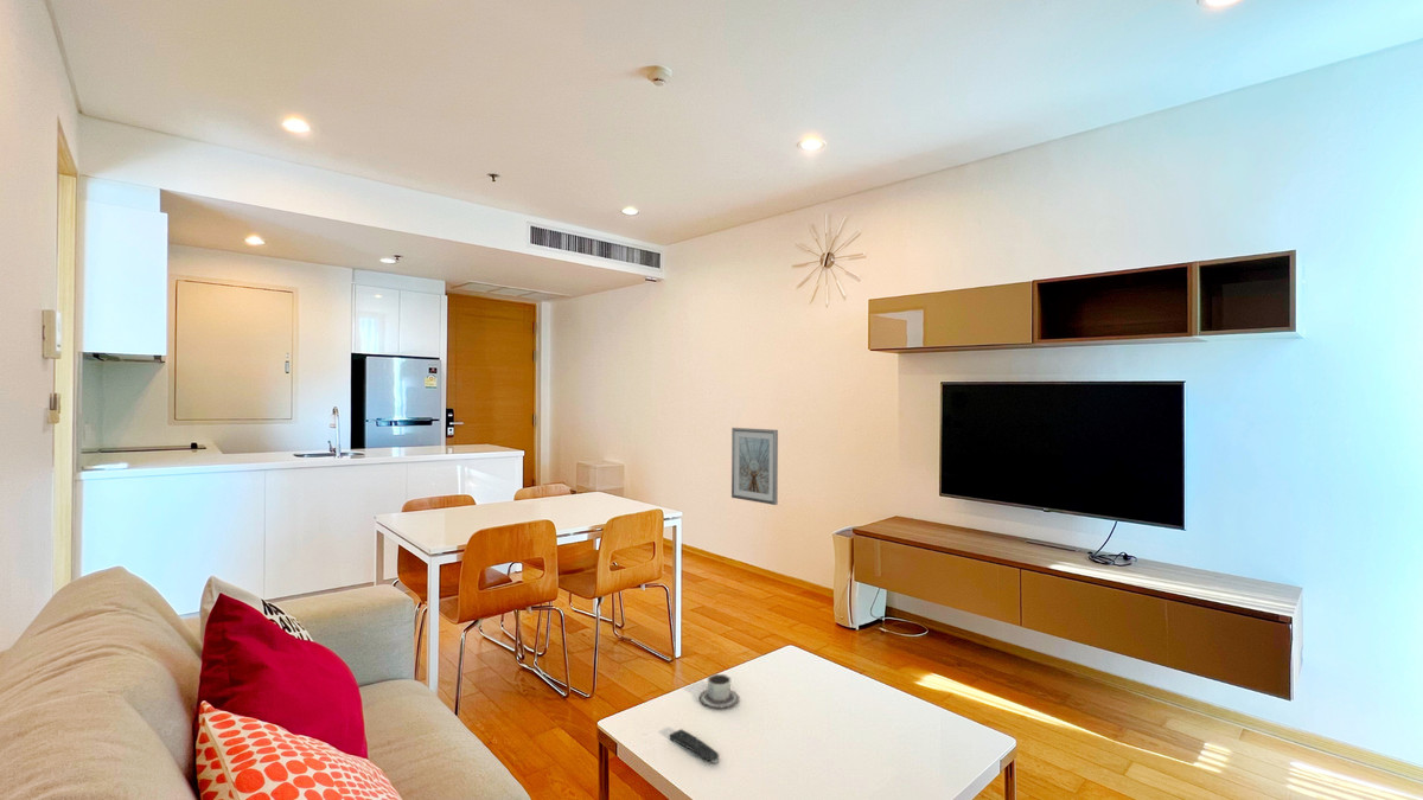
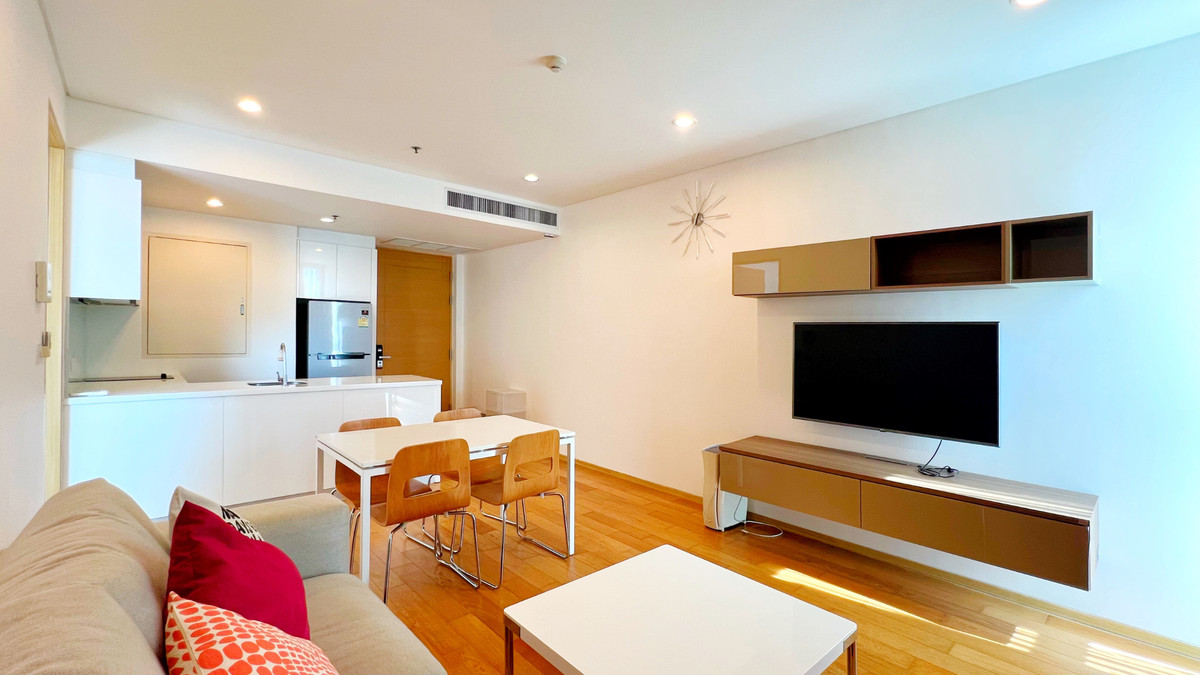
- picture frame [730,427,779,506]
- cup [698,673,740,709]
- remote control [669,728,720,764]
